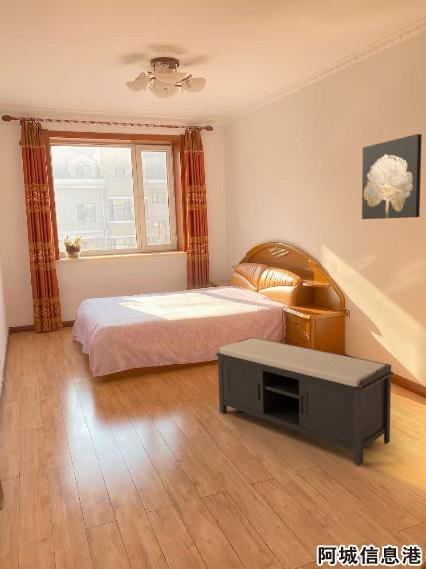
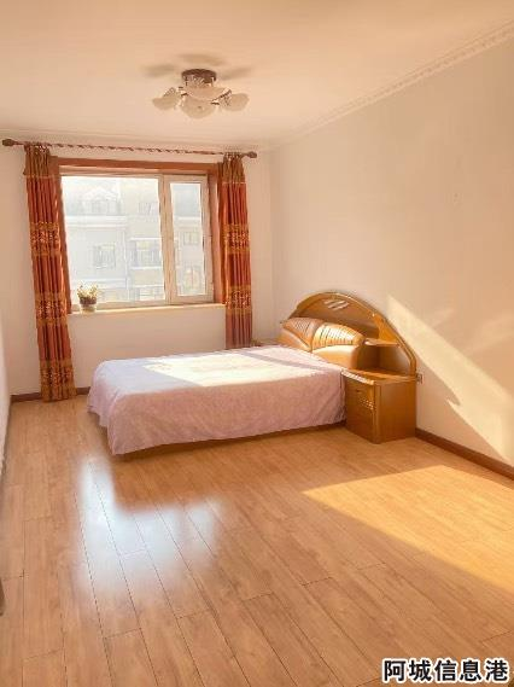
- bench [215,336,394,466]
- wall art [361,133,423,220]
